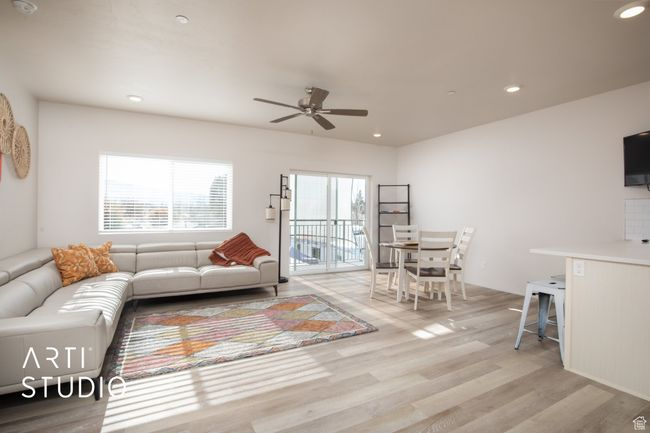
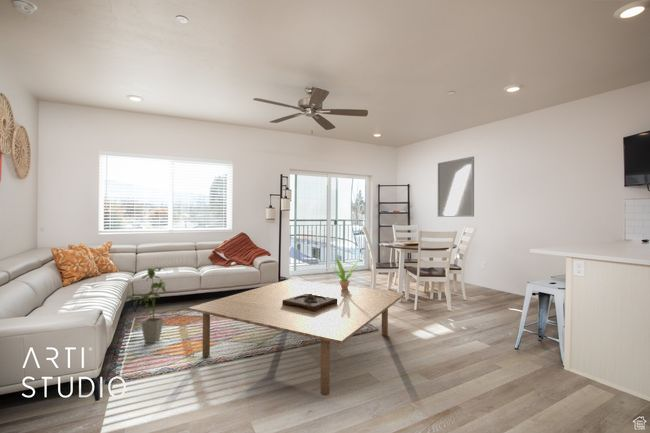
+ house plant [123,266,168,344]
+ coffee table [187,278,406,396]
+ home mirror [437,155,475,218]
+ wooden tray [282,293,338,312]
+ potted plant [331,257,360,289]
